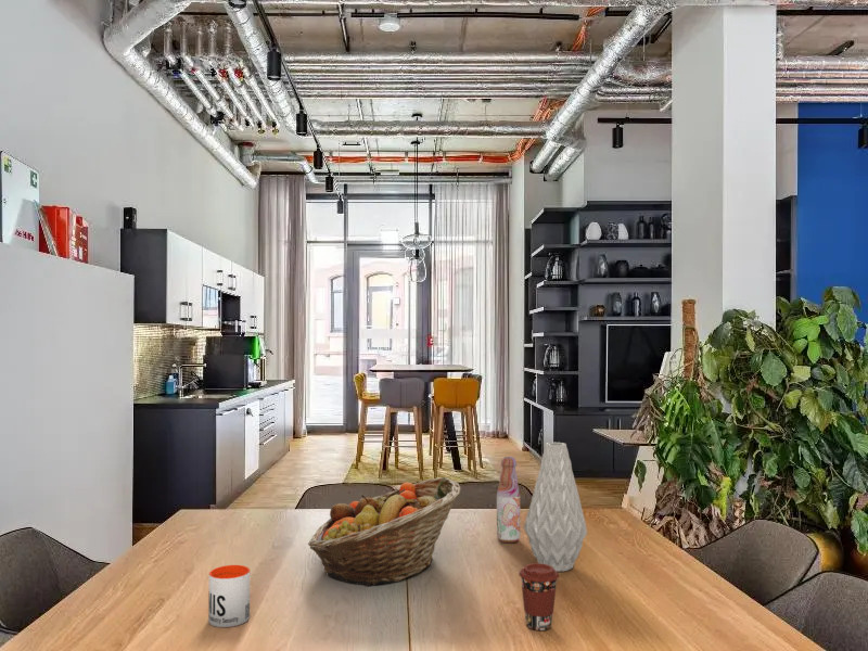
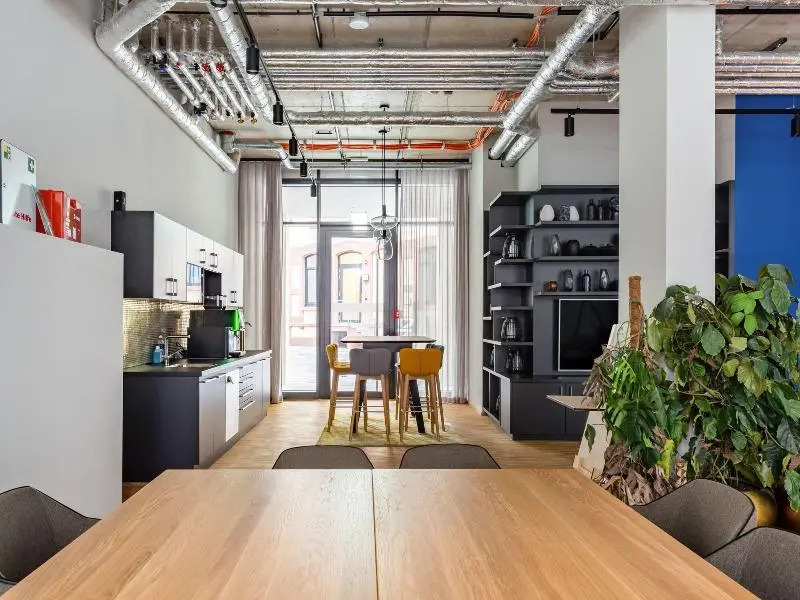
- coffee cup [518,562,560,631]
- mug [207,564,251,628]
- vase [523,441,588,573]
- fruit basket [307,476,462,588]
- bottle [496,456,521,544]
